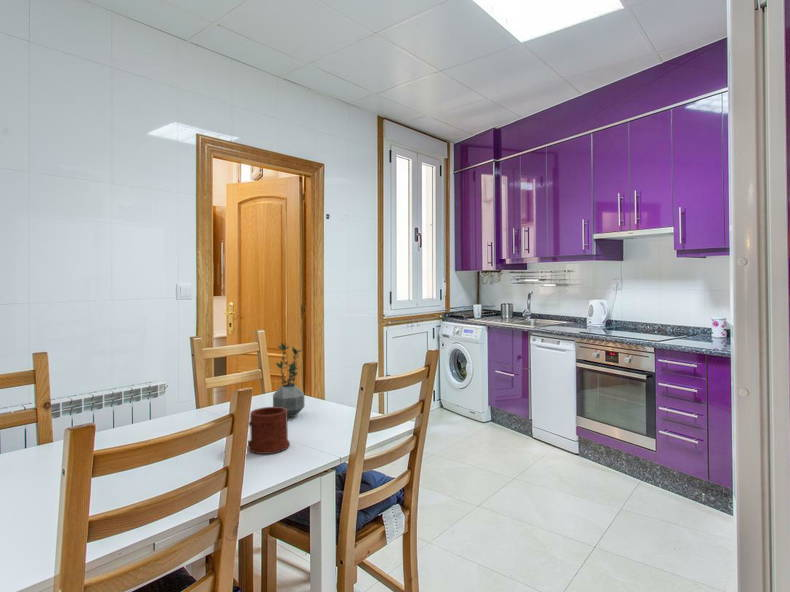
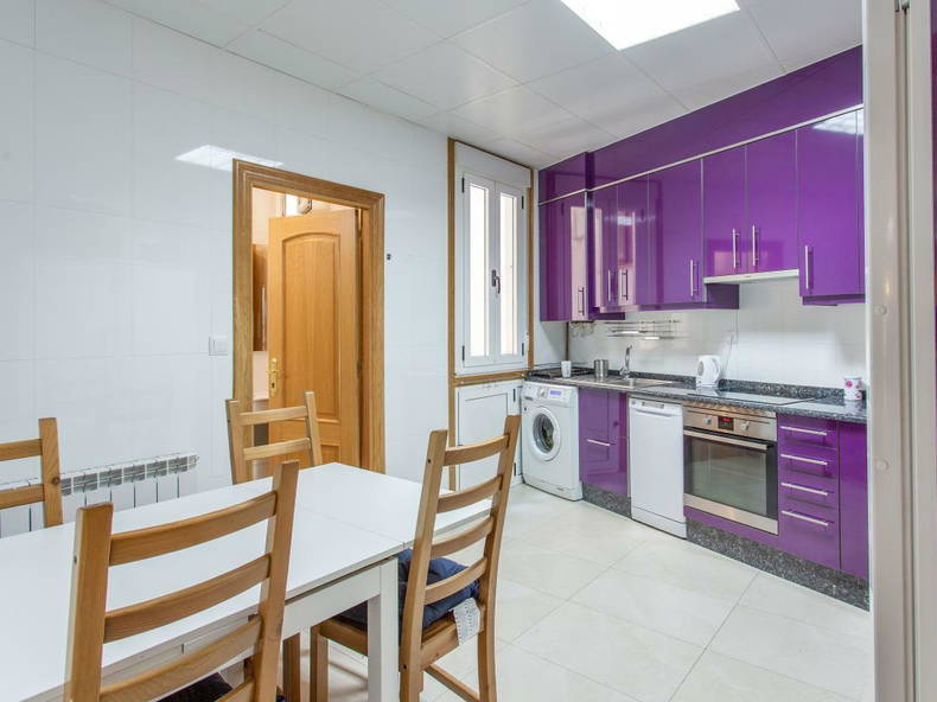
- potted plant [272,342,305,418]
- mug [247,406,291,455]
